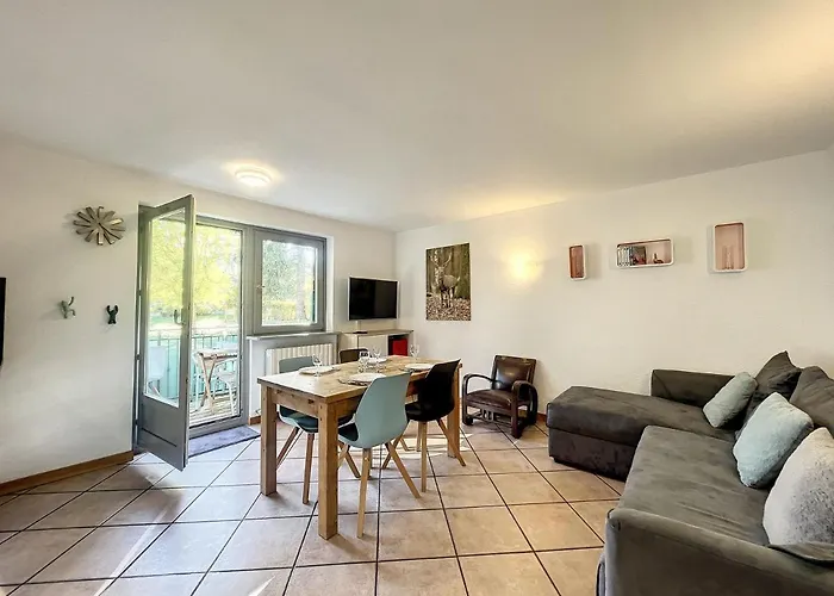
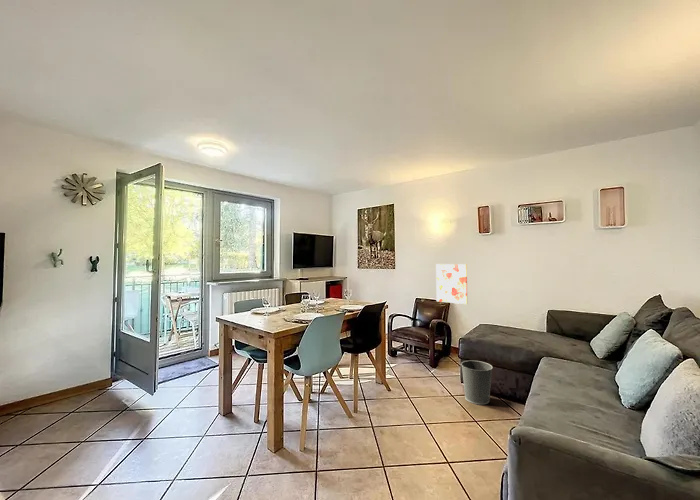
+ wall art [435,263,468,305]
+ wastebasket [460,360,494,406]
